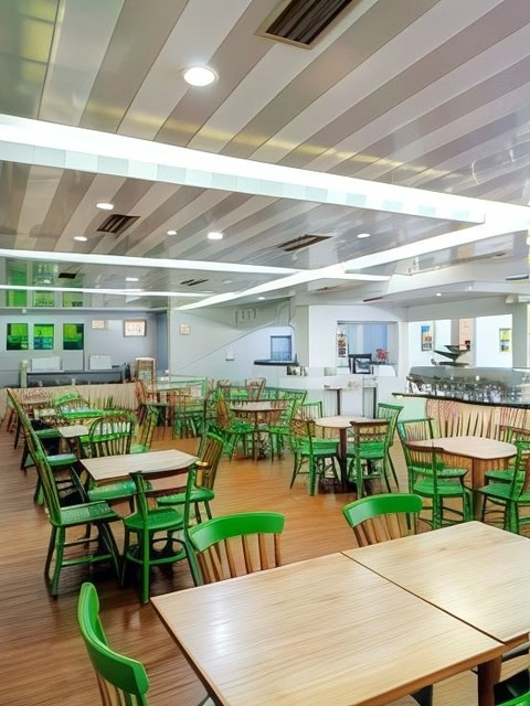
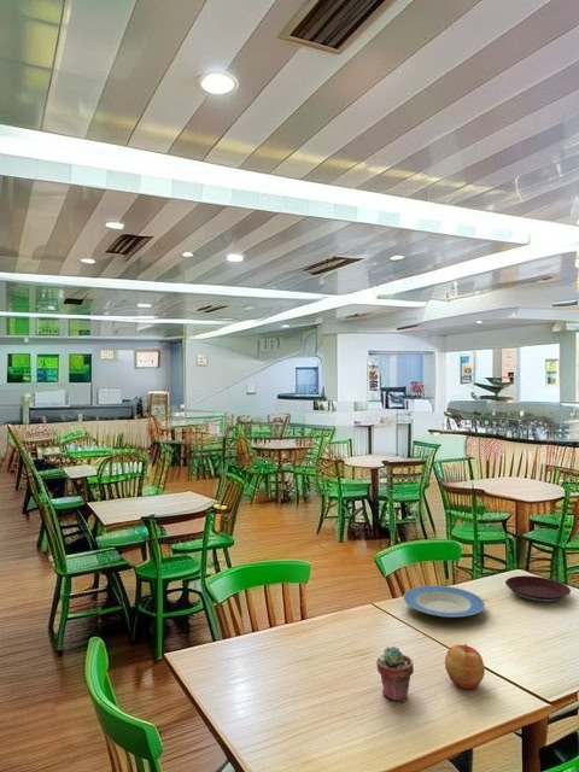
+ potted succulent [375,645,415,703]
+ apple [444,643,486,690]
+ plate [504,574,572,603]
+ plate [402,584,486,619]
